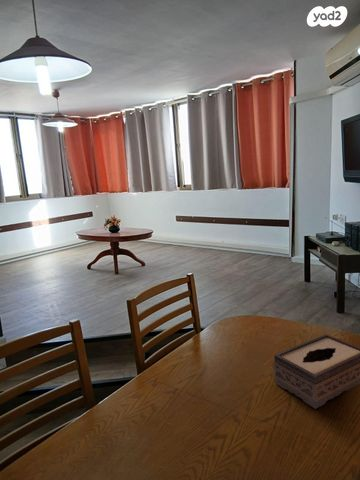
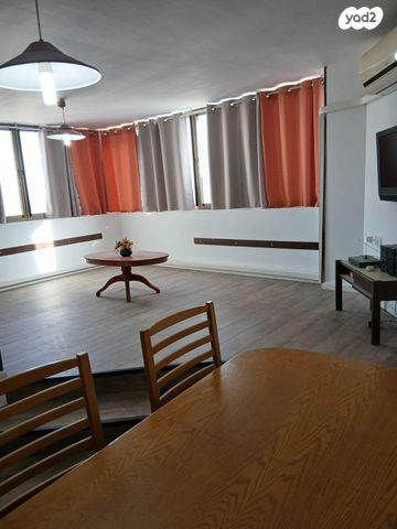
- tissue box [272,333,360,410]
